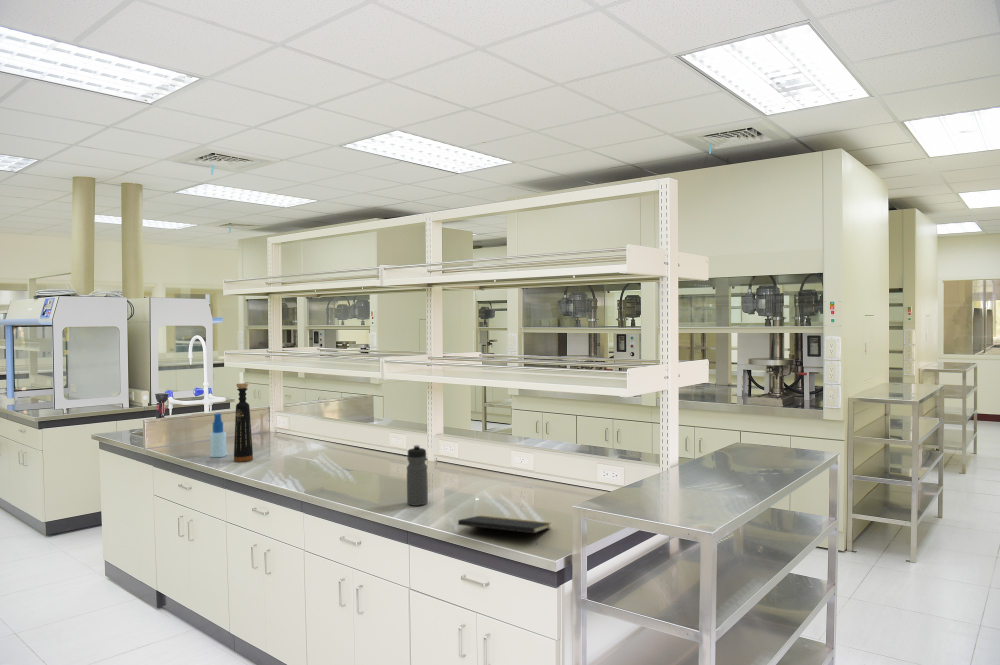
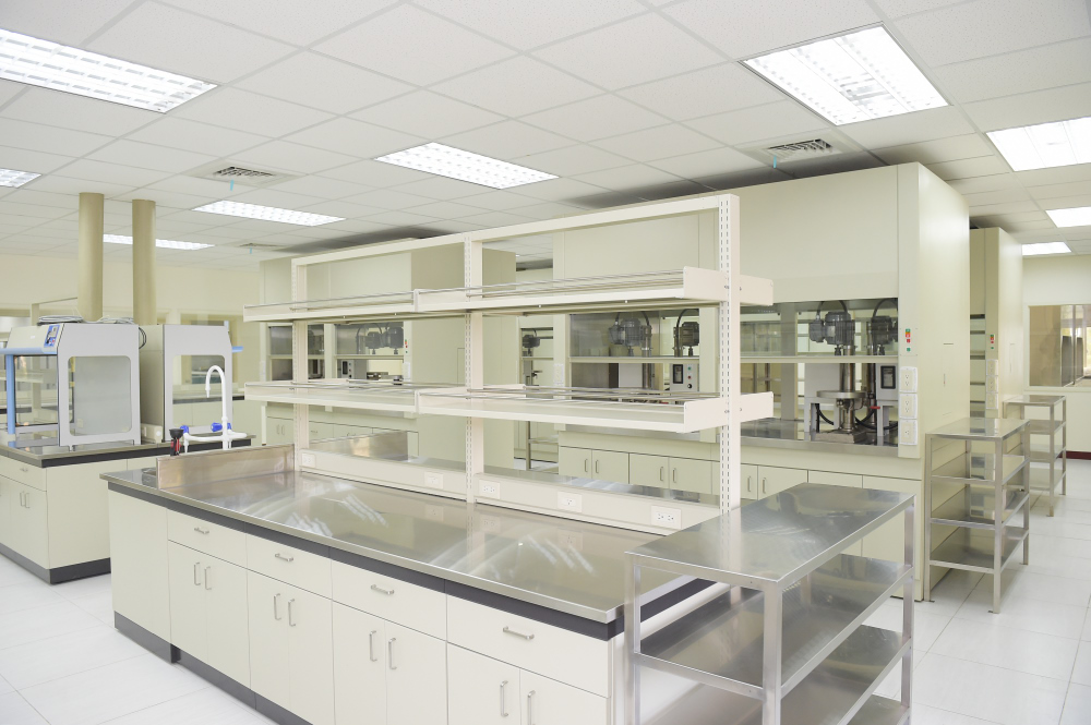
- bottle [233,382,254,463]
- spray bottle [209,412,227,458]
- notepad [457,515,552,545]
- water bottle [406,444,429,507]
